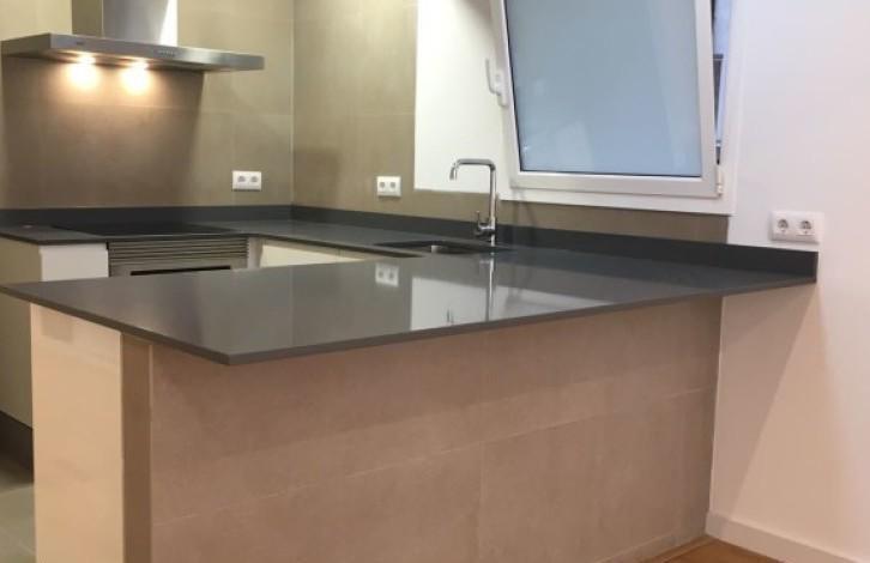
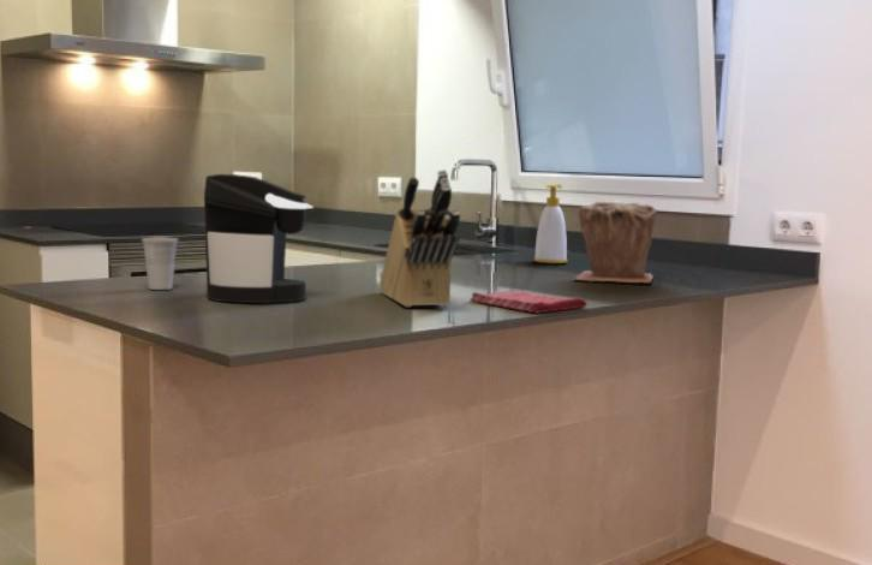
+ dish towel [468,290,589,315]
+ cup [141,236,180,291]
+ coffee maker [203,173,315,304]
+ knife block [378,168,461,308]
+ plant pot [573,200,658,284]
+ soap bottle [533,183,568,264]
